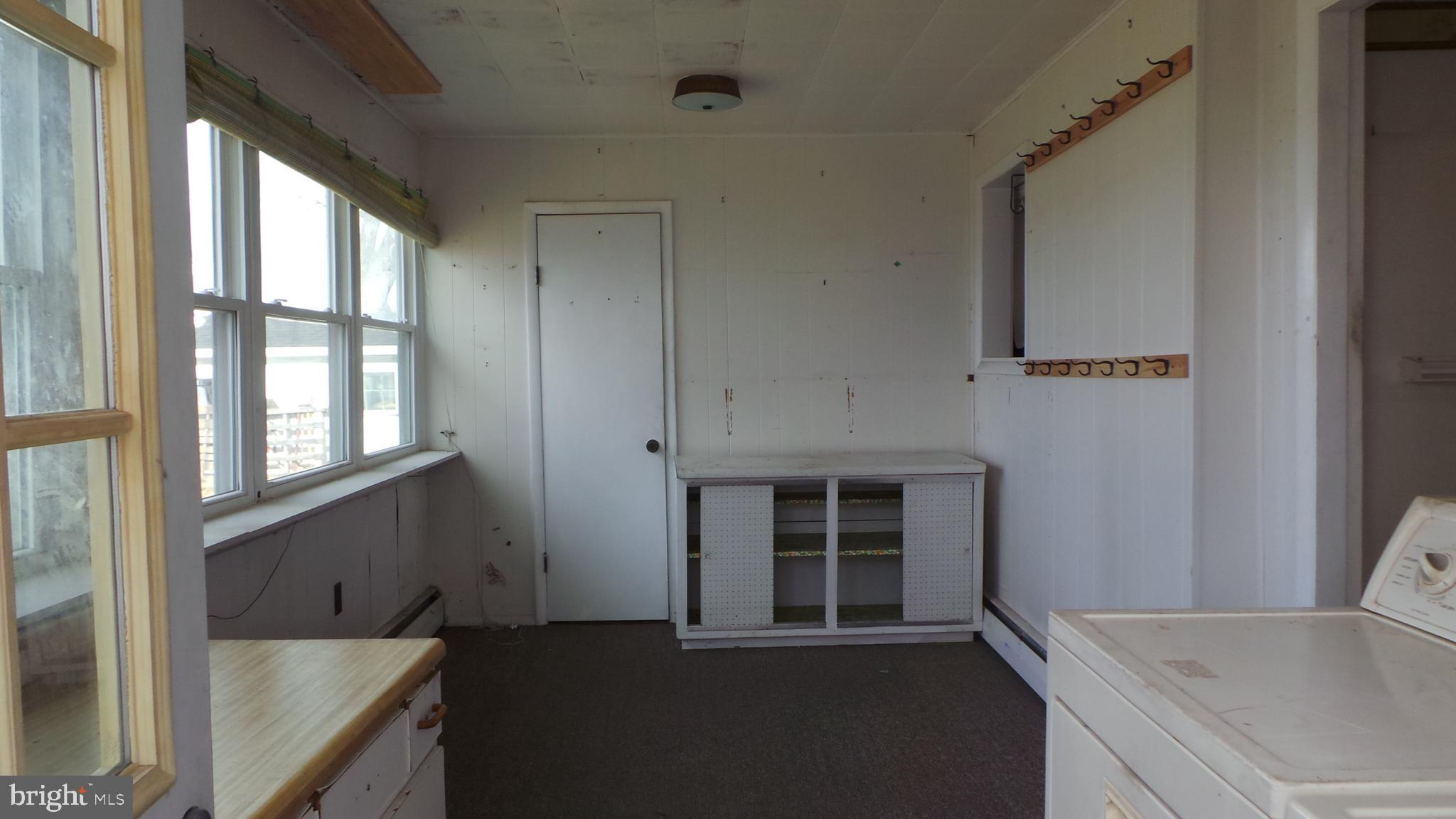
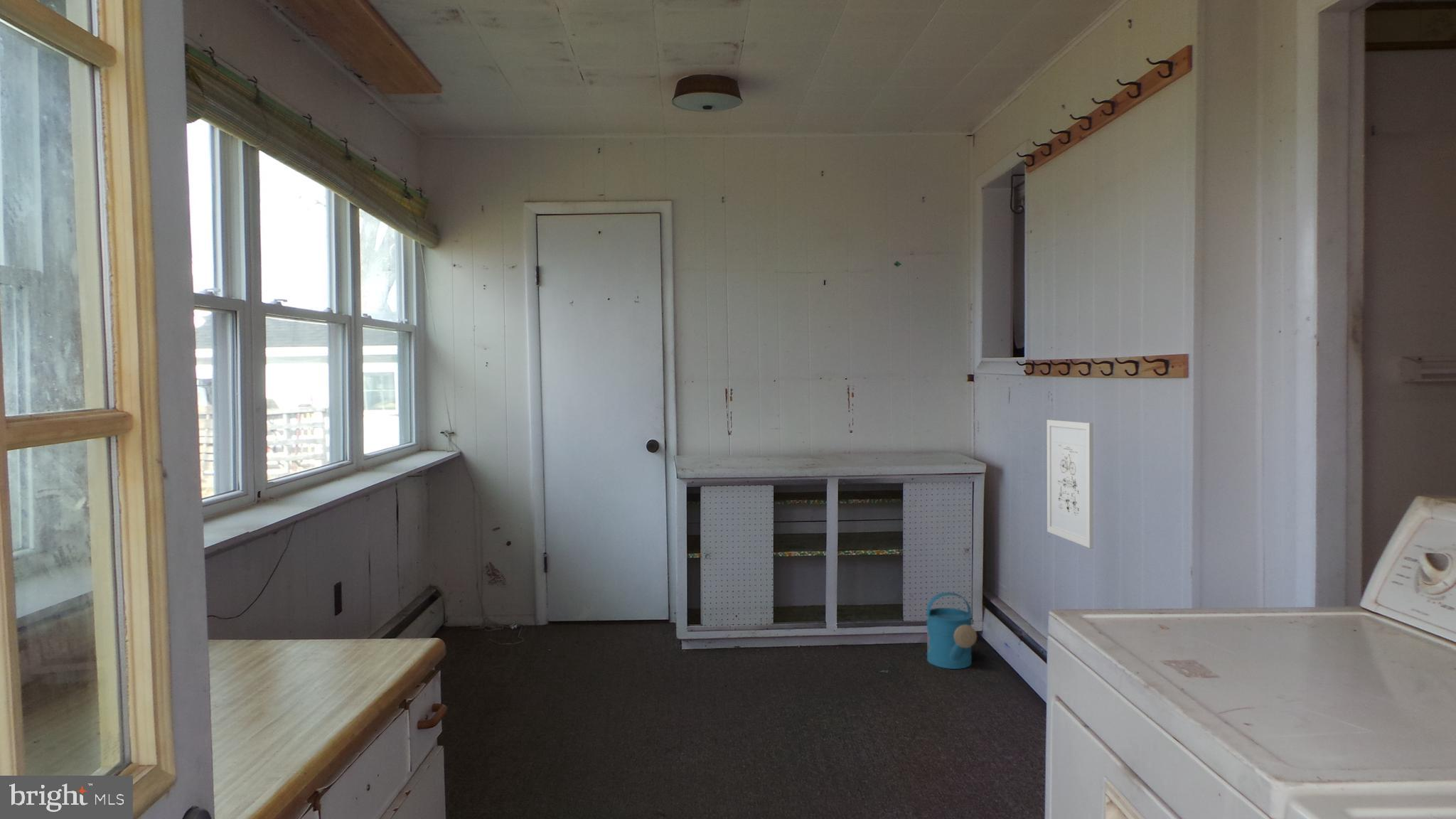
+ watering can [925,592,978,670]
+ wall art [1047,419,1094,549]
